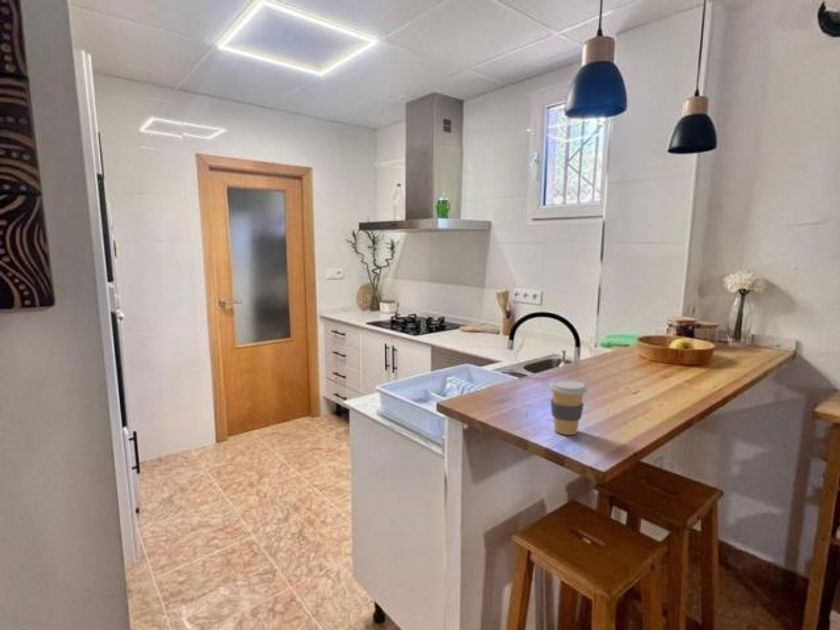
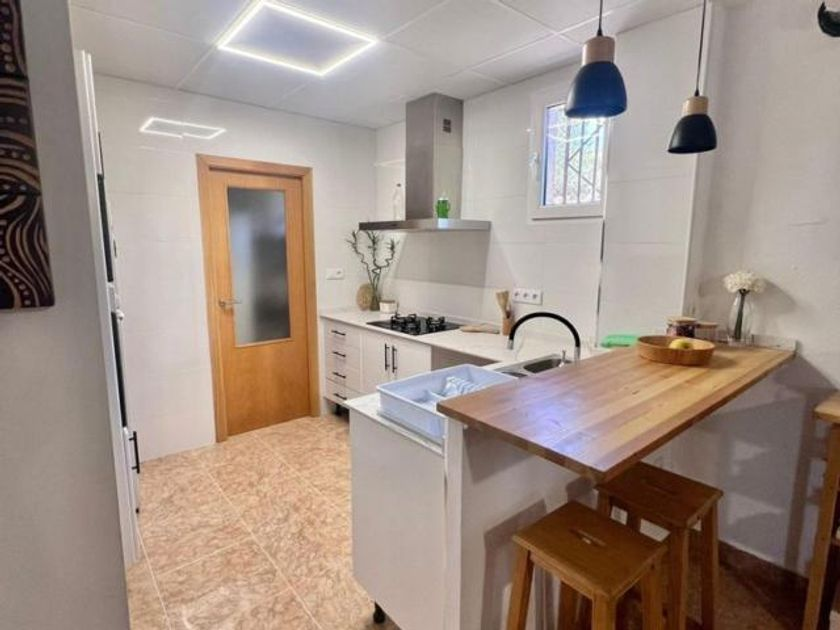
- coffee cup [548,379,588,436]
